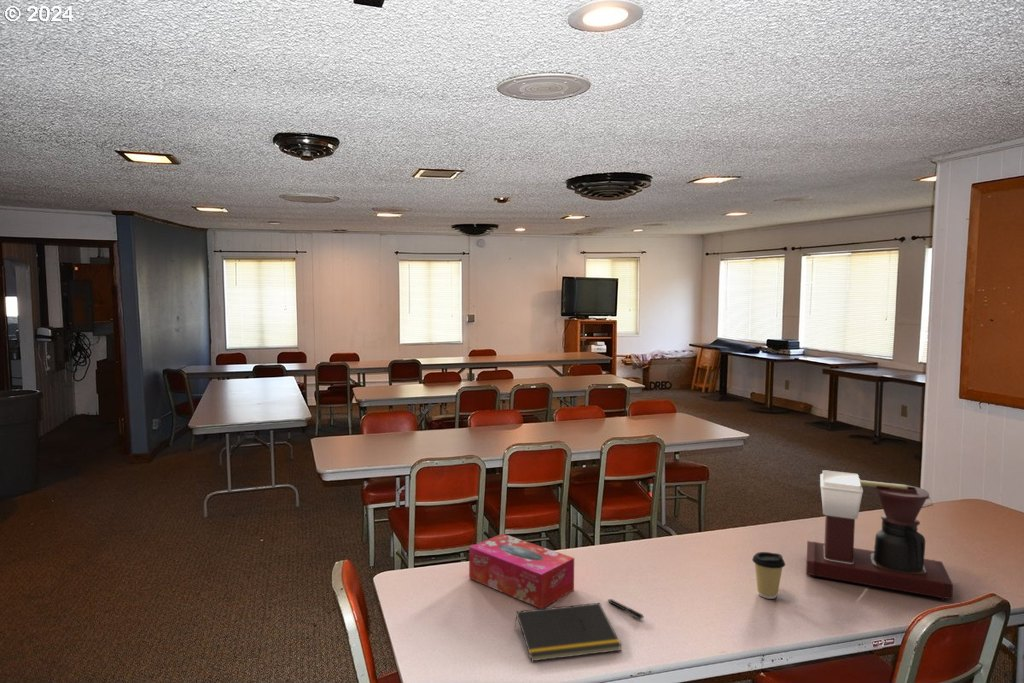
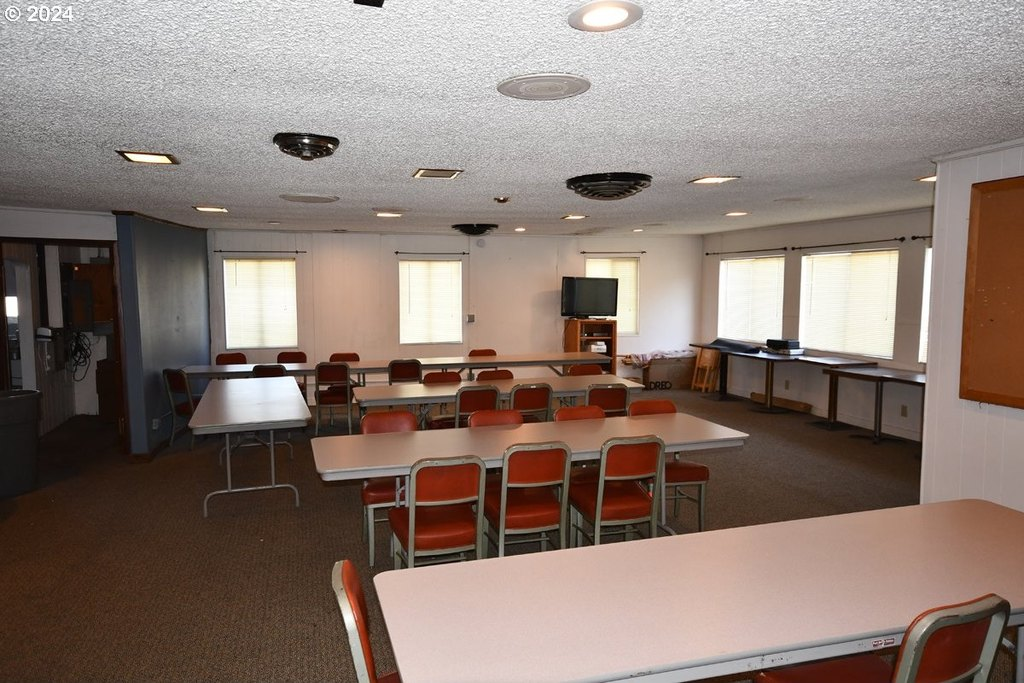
- pen [607,598,645,620]
- coffee cup [751,551,786,600]
- notepad [513,602,623,662]
- coffee maker [805,469,954,602]
- tissue box [468,533,575,609]
